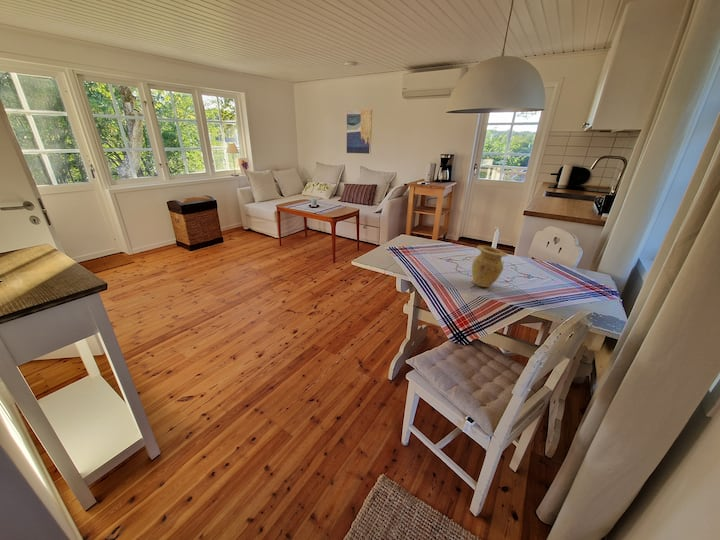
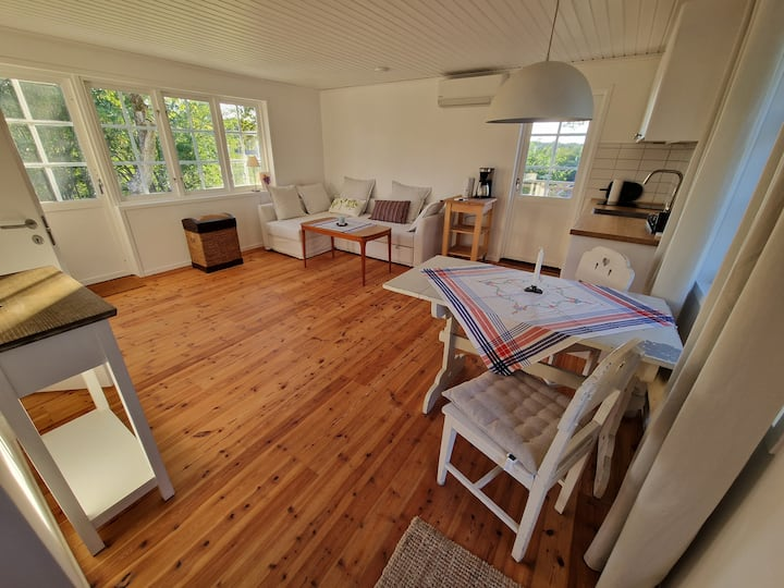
- vase [471,244,509,288]
- wall art [346,108,373,155]
